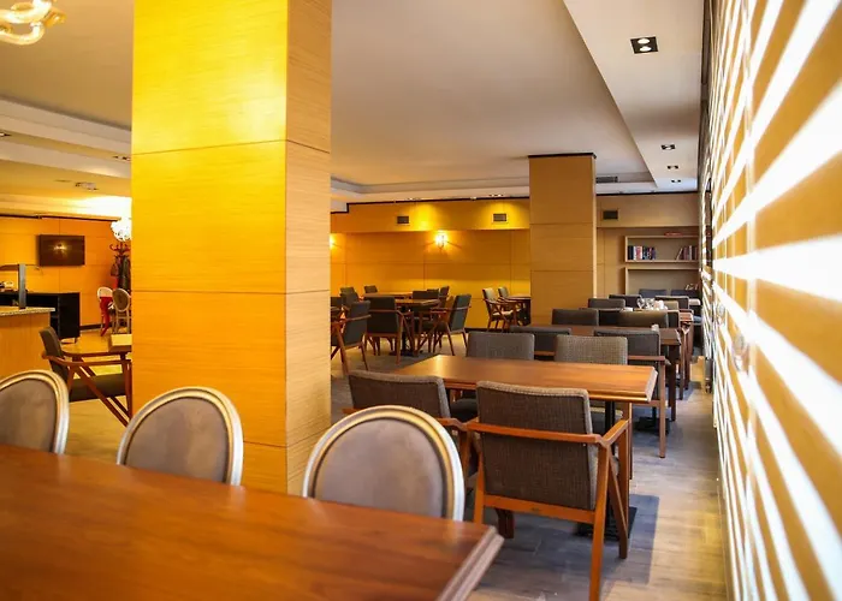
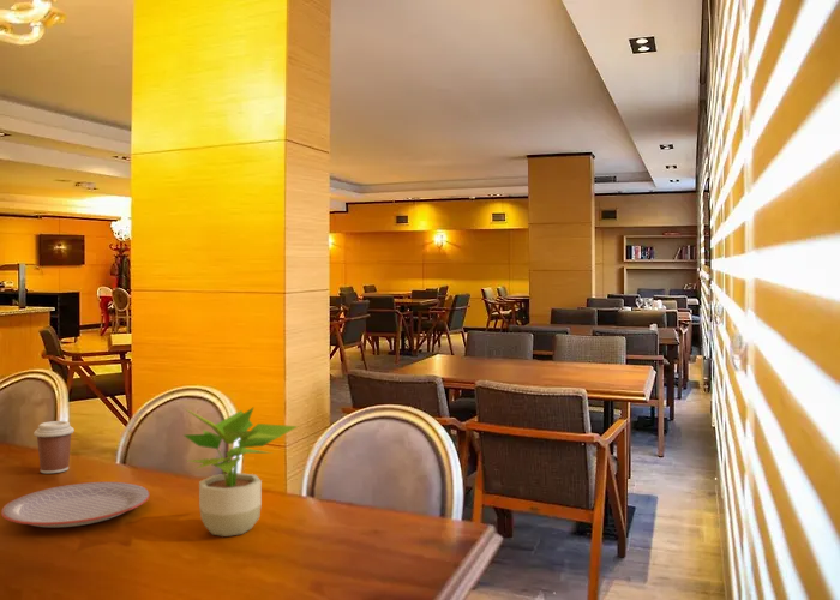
+ potted plant [182,406,299,538]
+ coffee cup [32,420,76,475]
+ plate [0,481,151,528]
